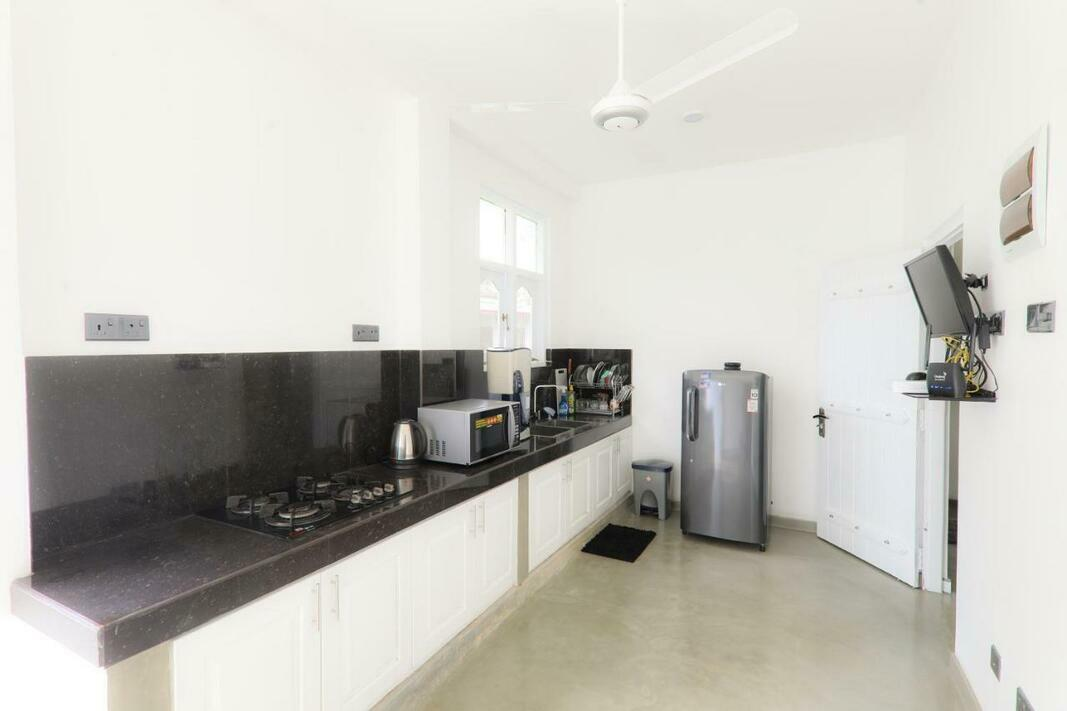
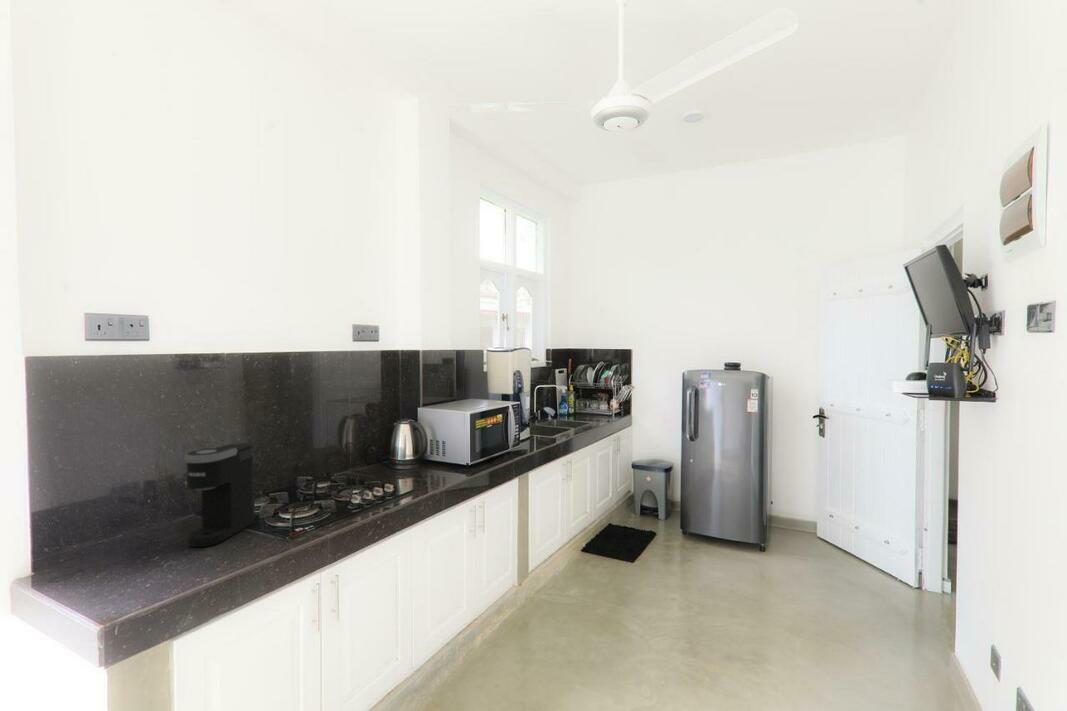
+ coffee maker [184,442,255,548]
